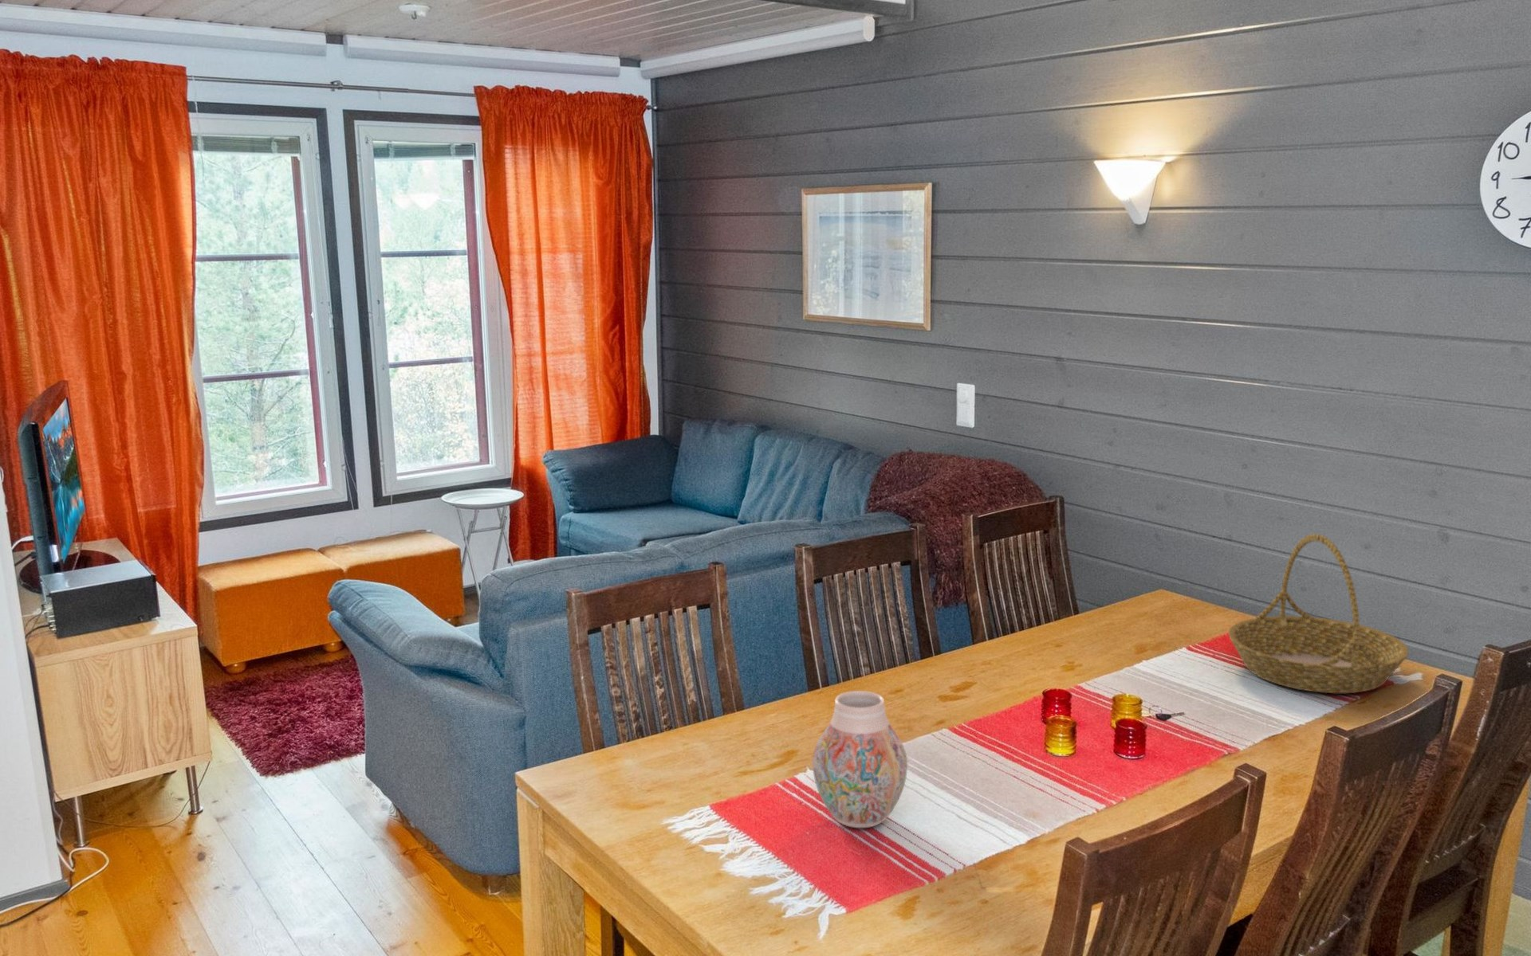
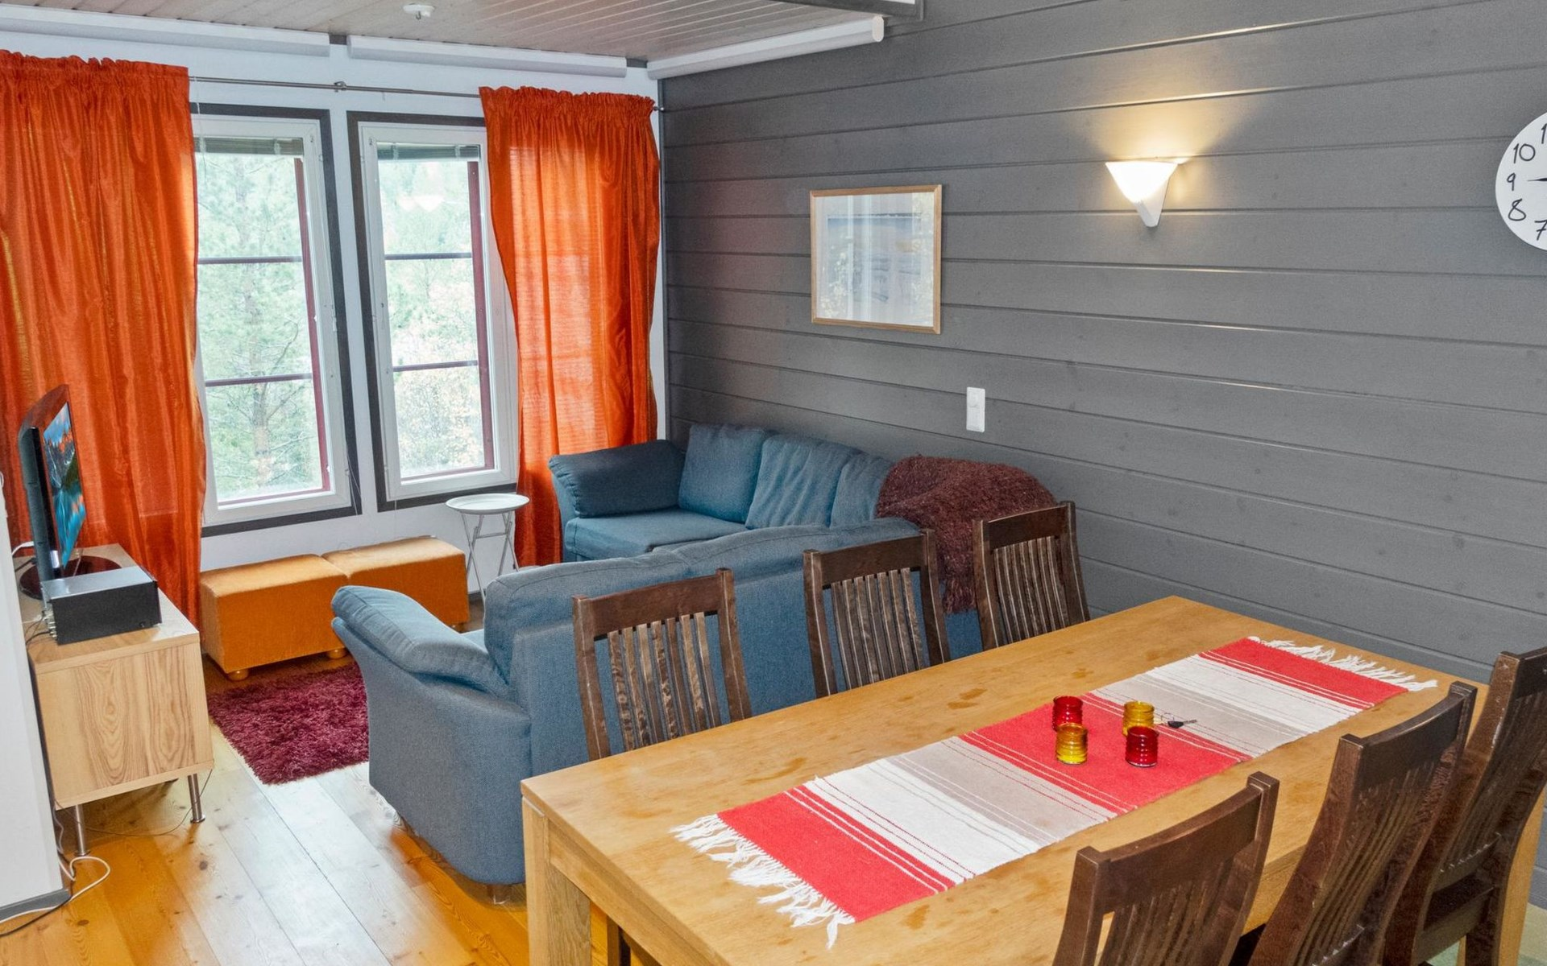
- vase [811,689,908,828]
- basket [1227,533,1410,694]
